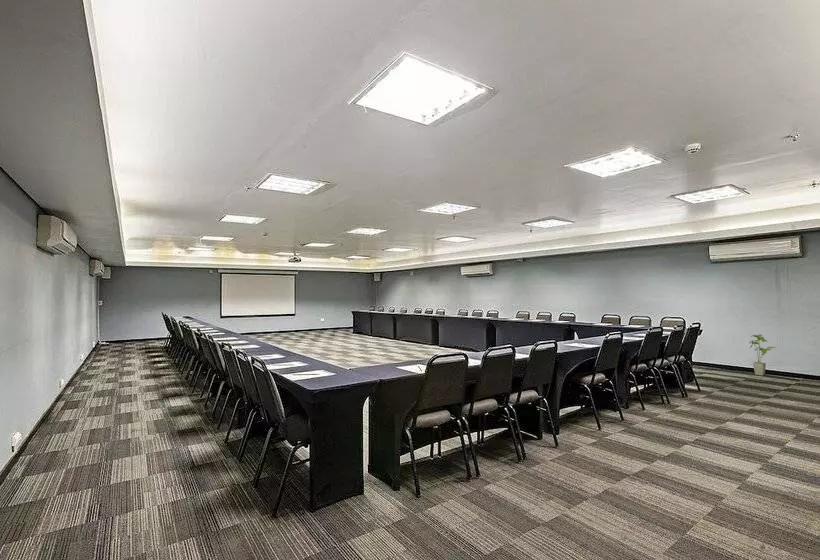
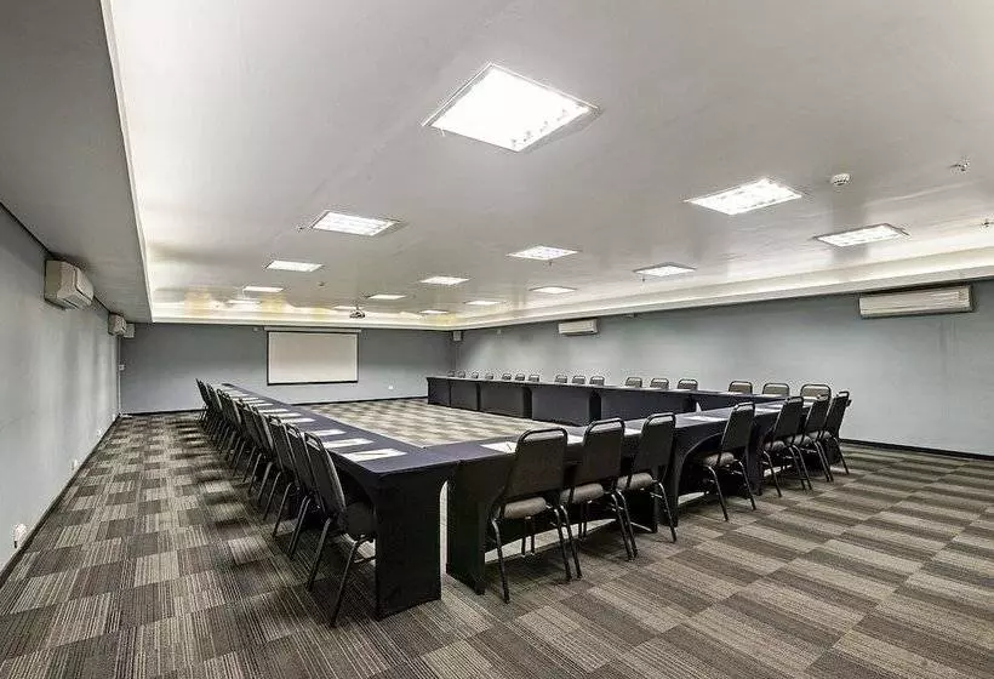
- house plant [748,334,776,376]
